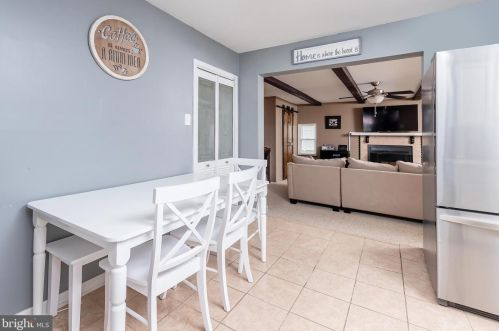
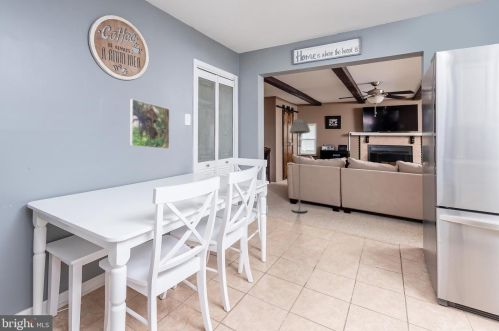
+ floor lamp [289,118,311,213]
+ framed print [129,98,171,150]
